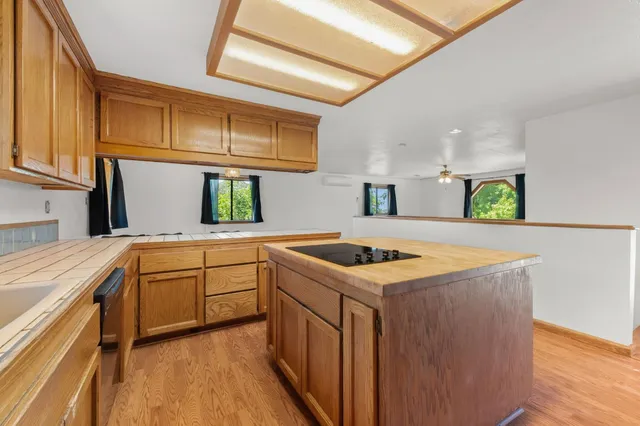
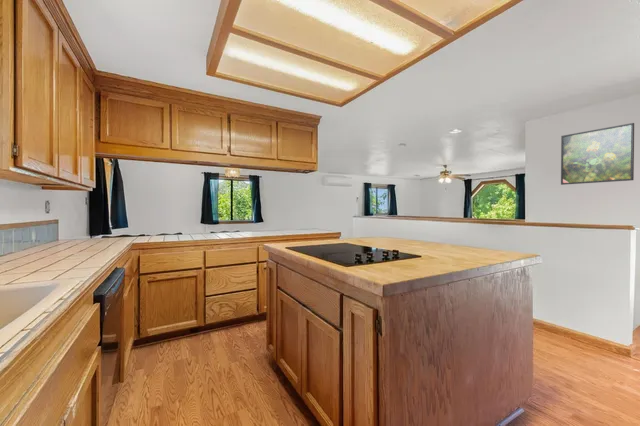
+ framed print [560,122,635,186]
